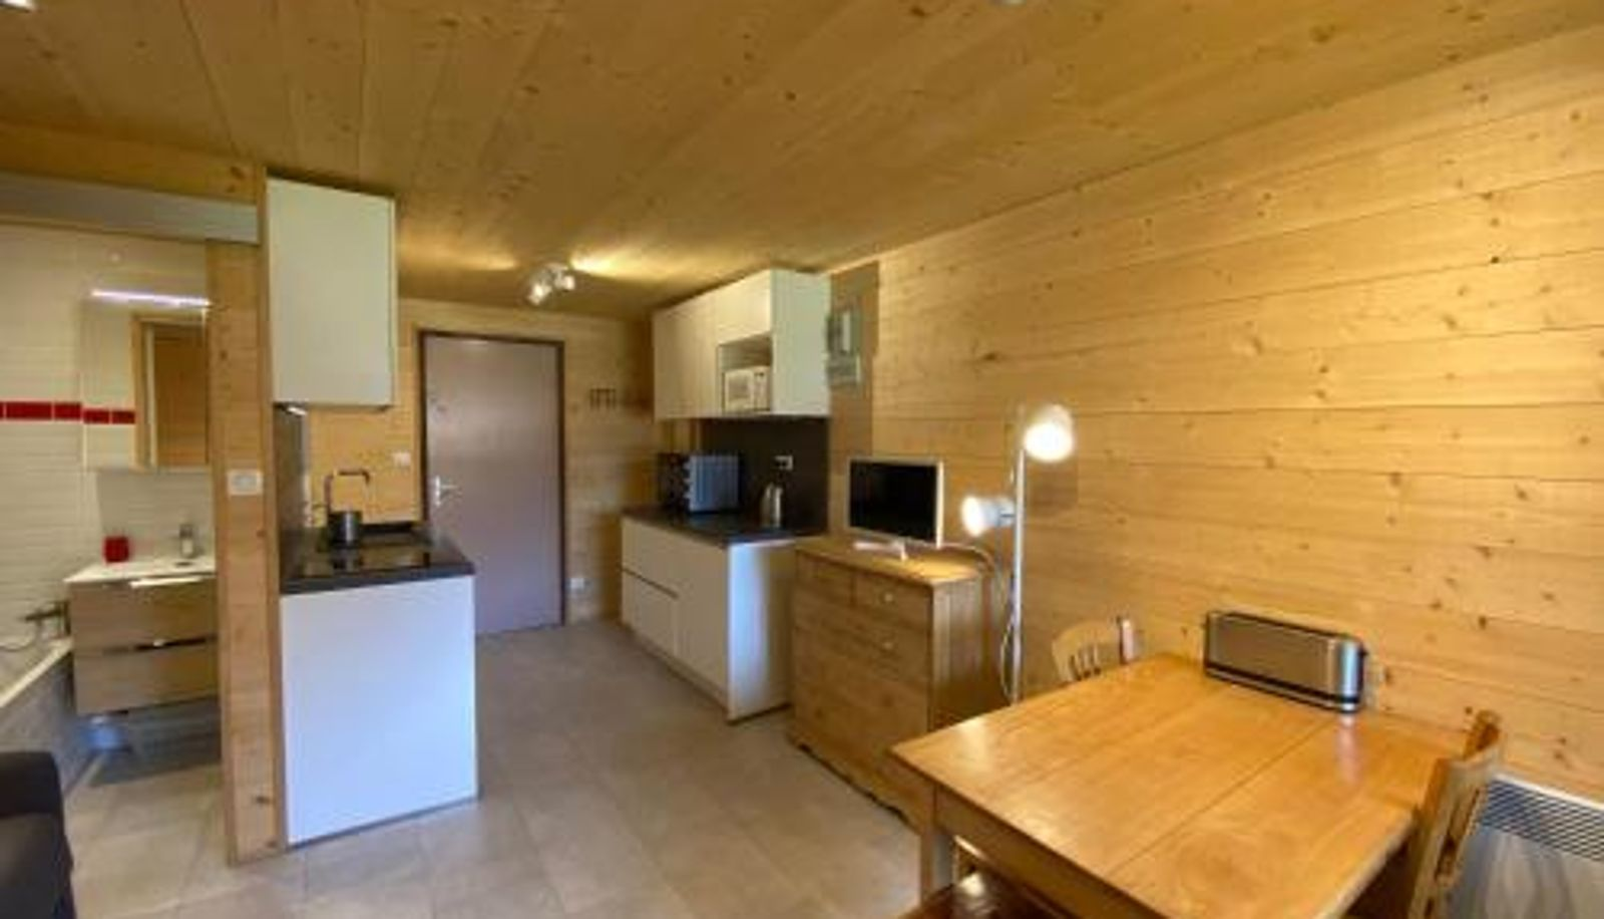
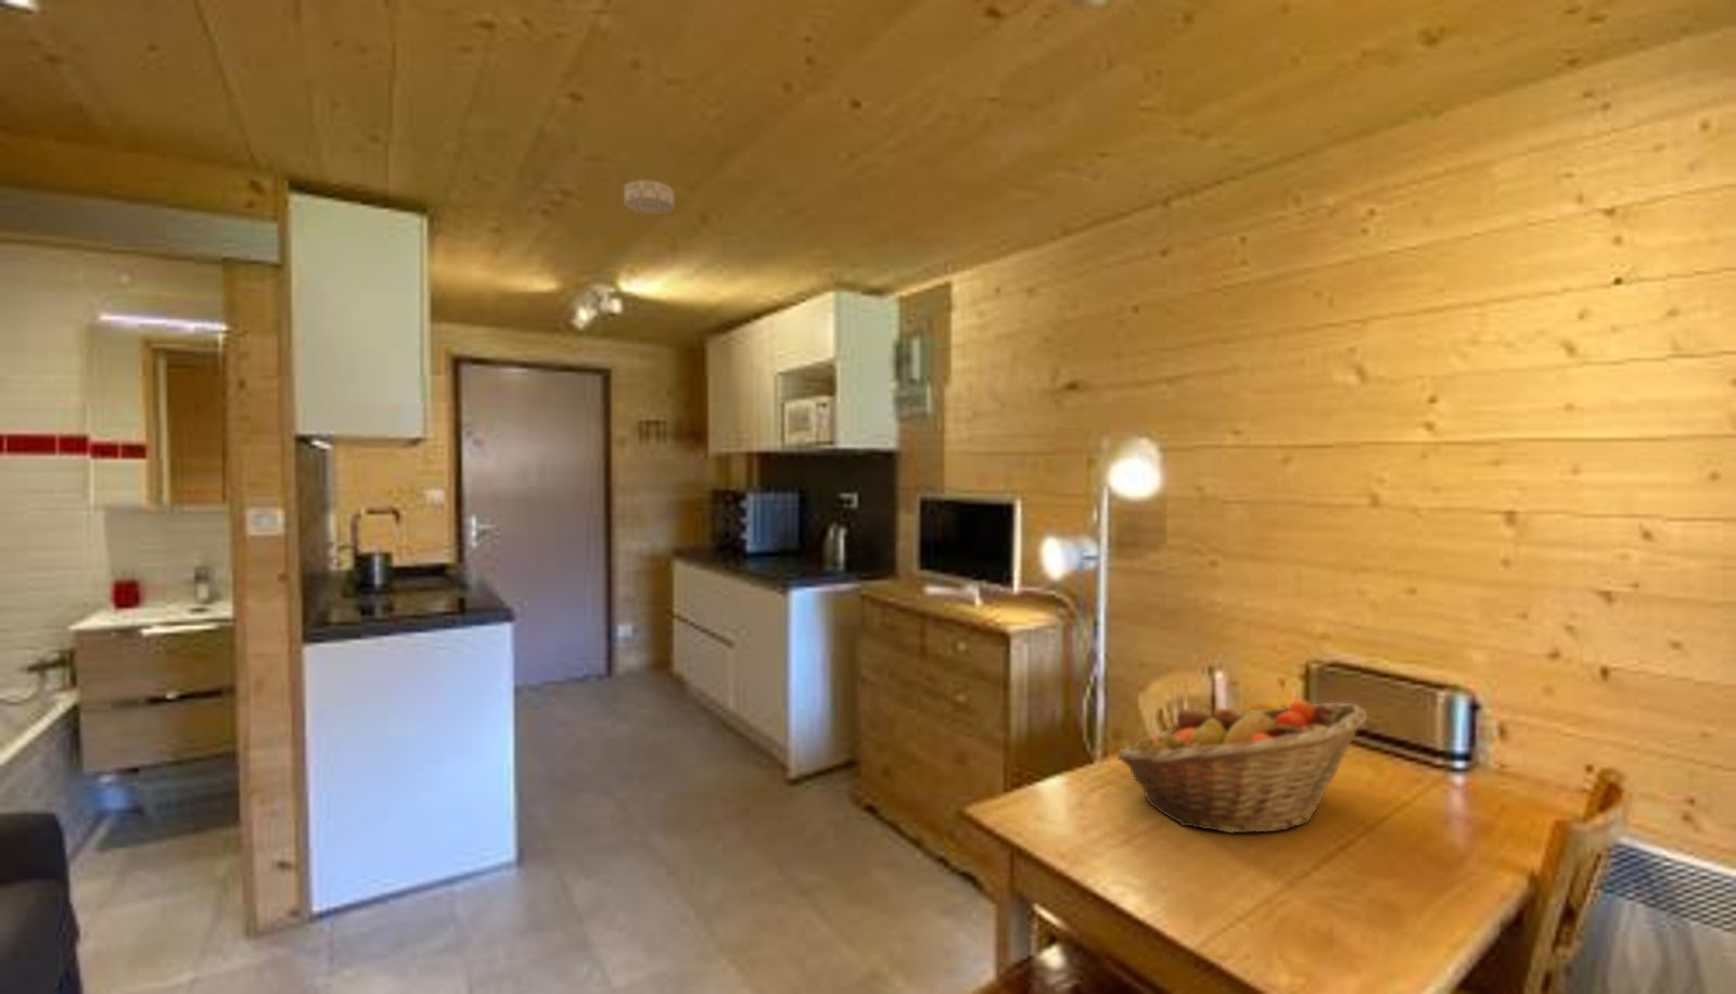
+ smoke detector [622,179,675,215]
+ fruit basket [1115,698,1369,834]
